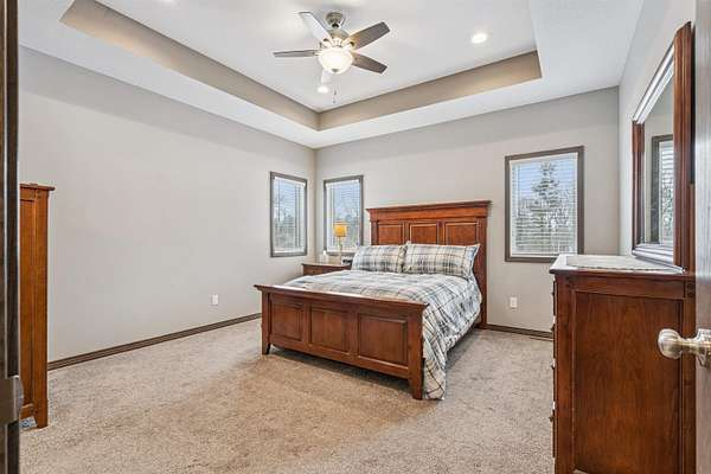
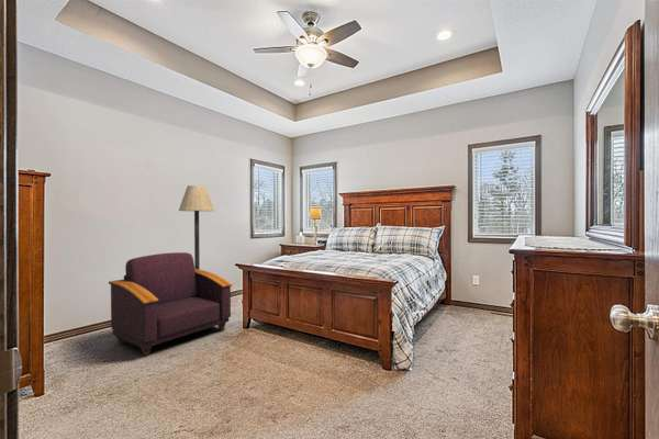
+ armchair [108,251,234,357]
+ floor lamp [178,184,215,270]
